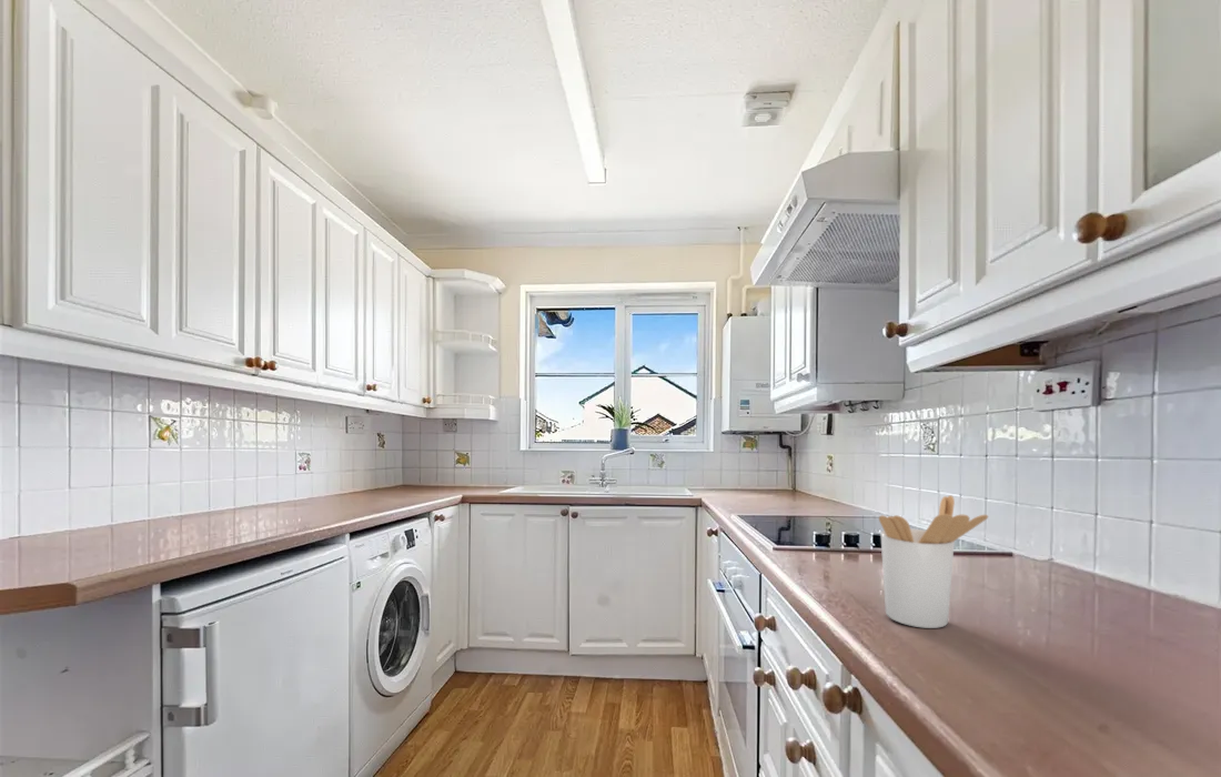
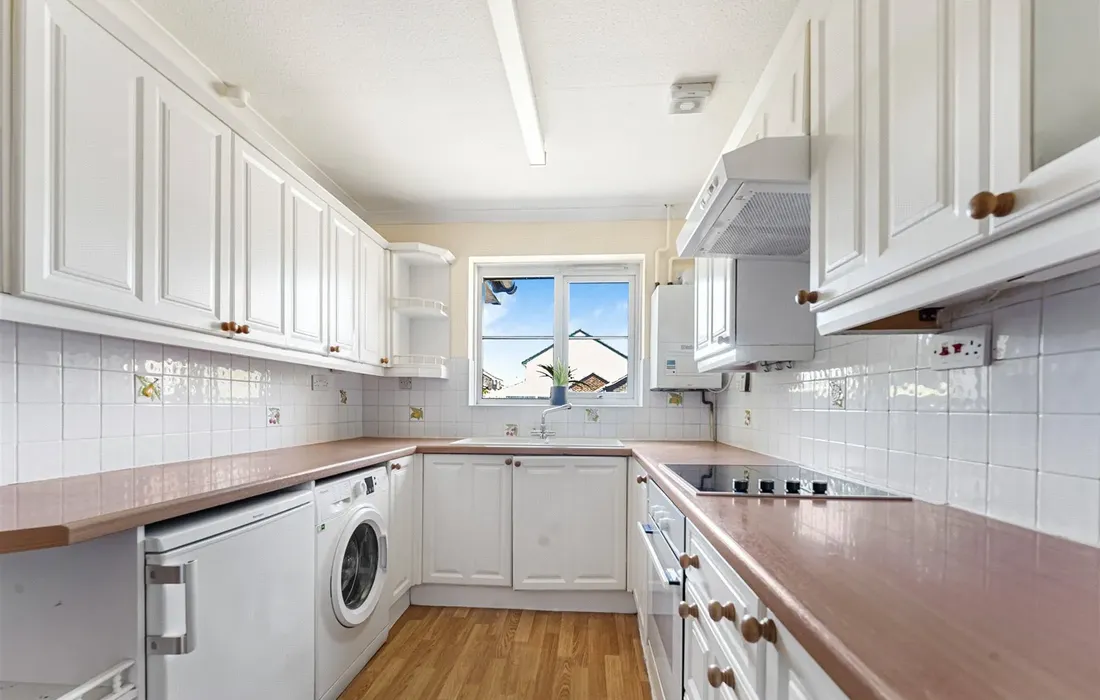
- utensil holder [878,494,989,629]
